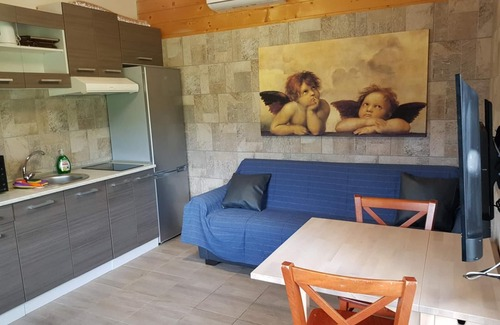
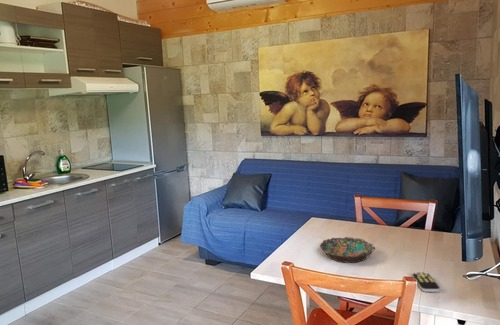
+ remote control [412,271,441,293]
+ bowl [319,236,376,264]
